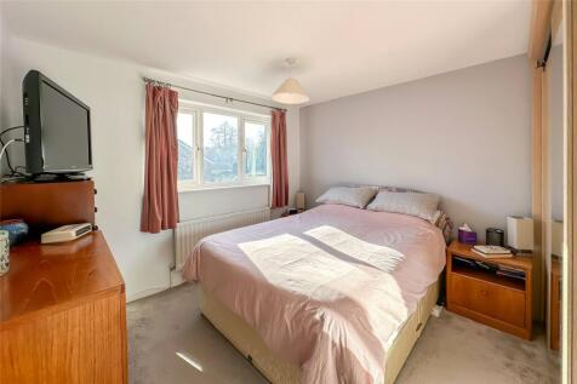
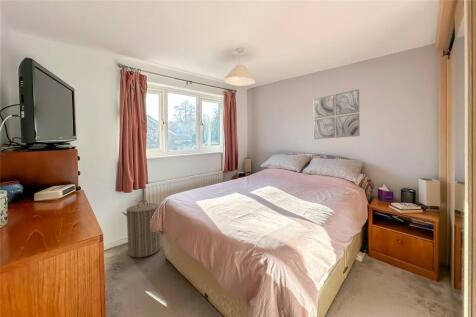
+ laundry hamper [121,199,162,258]
+ wall art [313,88,361,140]
